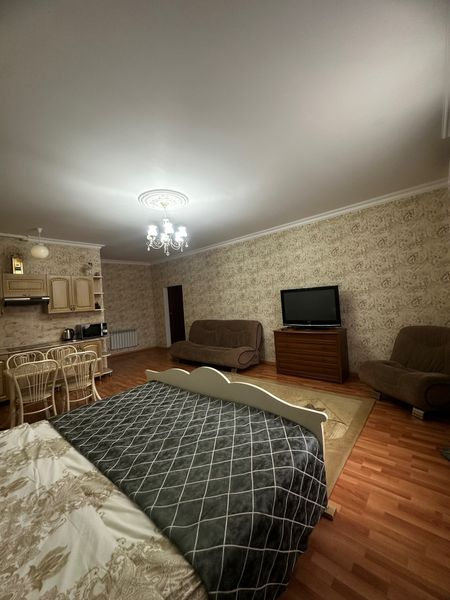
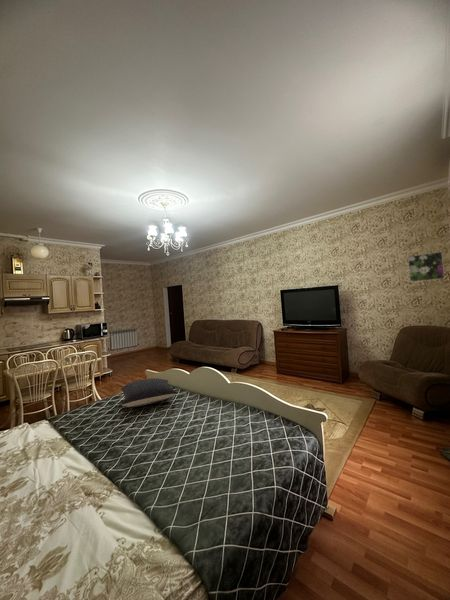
+ pillow [120,377,179,408]
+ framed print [407,251,446,283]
